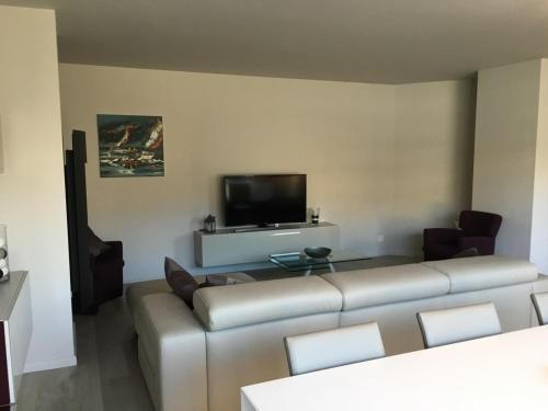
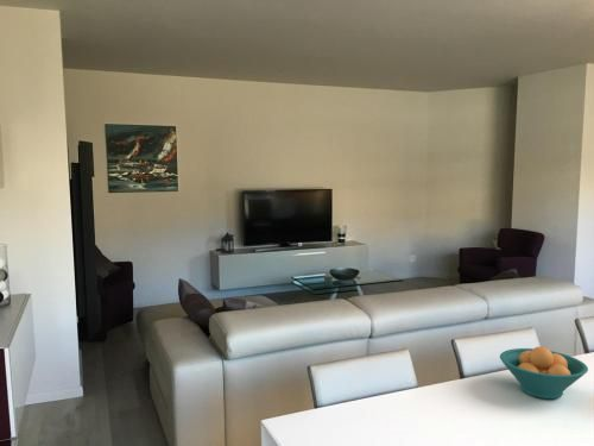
+ fruit bowl [499,346,589,400]
